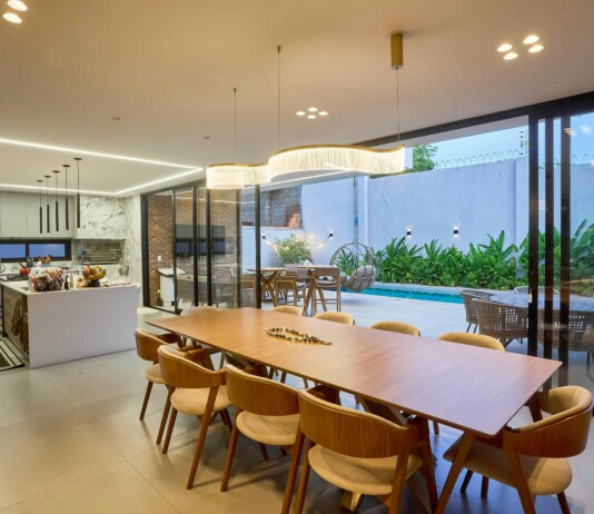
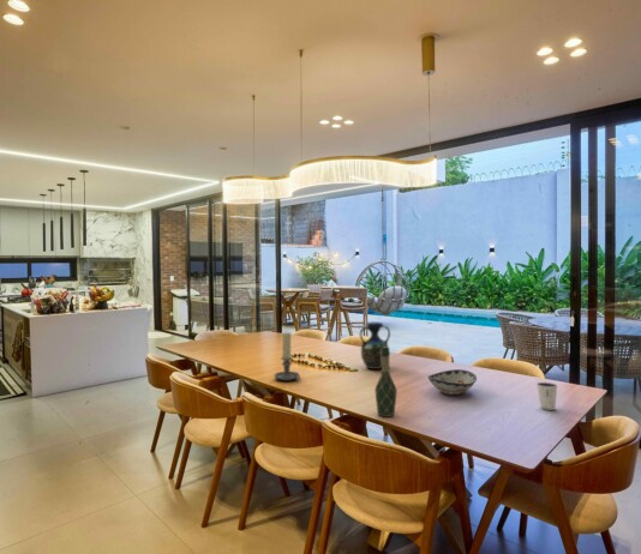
+ decorative bowl [426,368,478,396]
+ candle holder [272,331,301,383]
+ dixie cup [535,381,558,411]
+ vase [359,321,391,371]
+ wine bottle [373,347,399,418]
